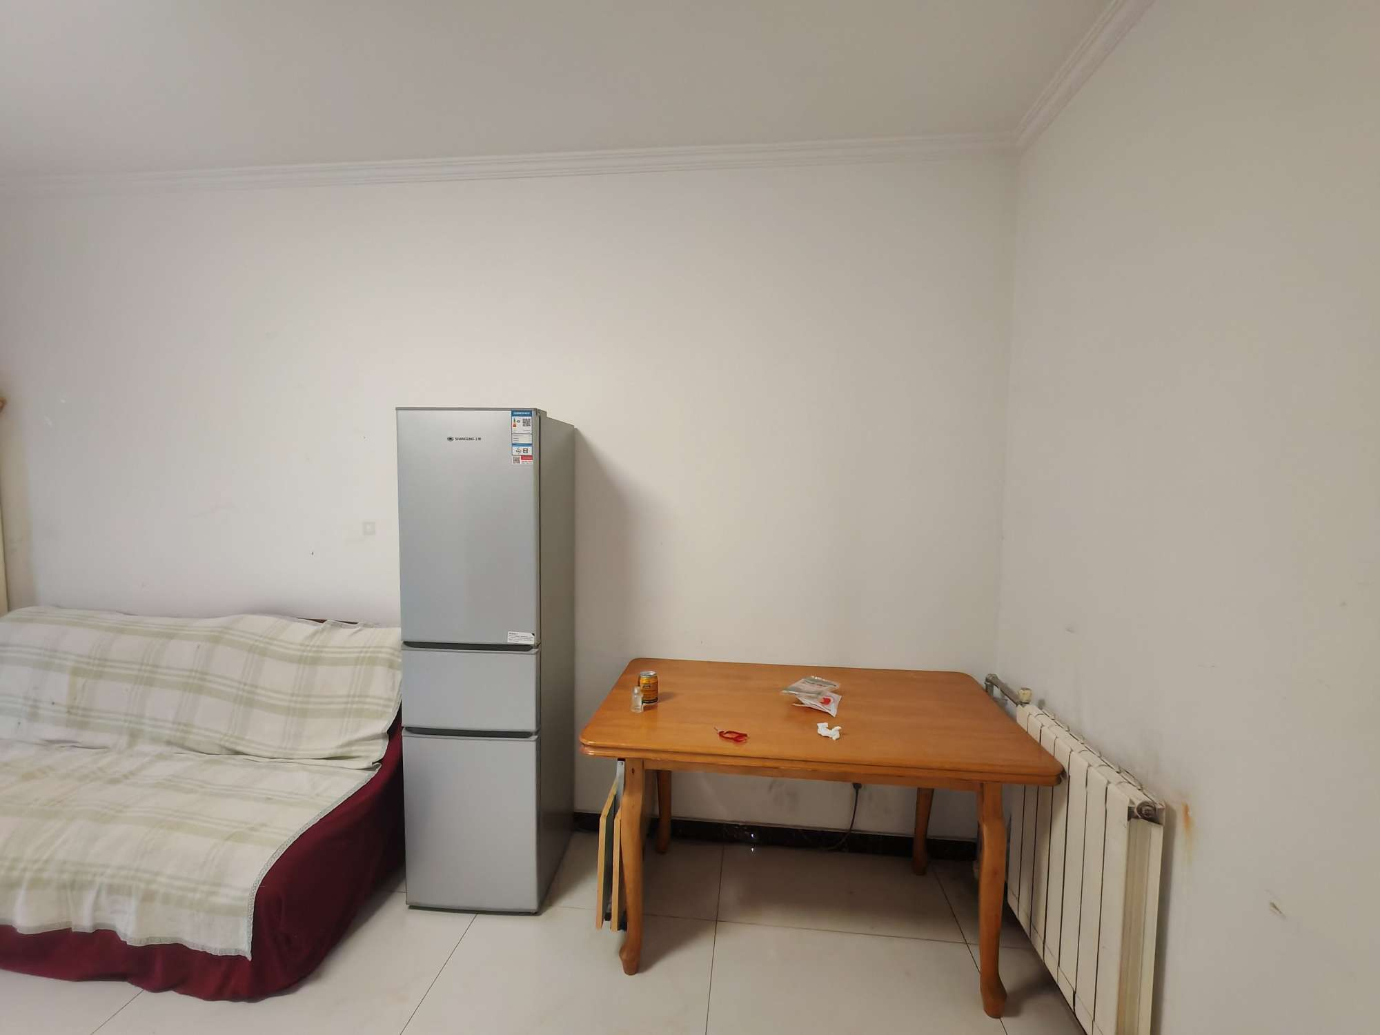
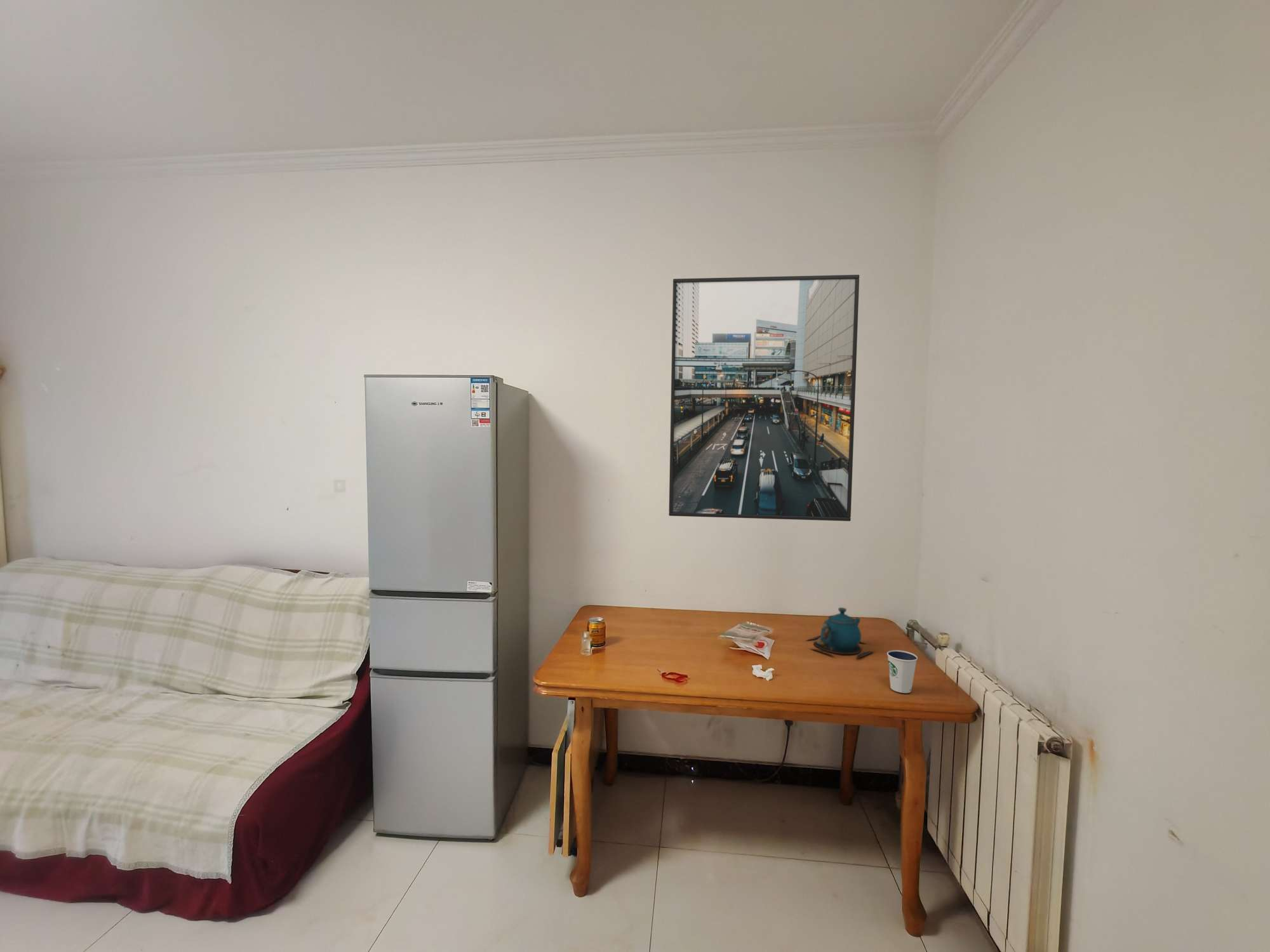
+ dixie cup [886,649,918,694]
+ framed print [668,274,860,522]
+ teapot [805,607,875,659]
